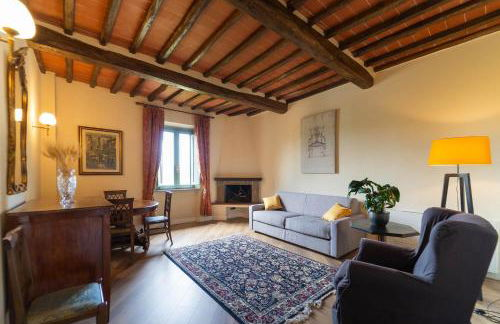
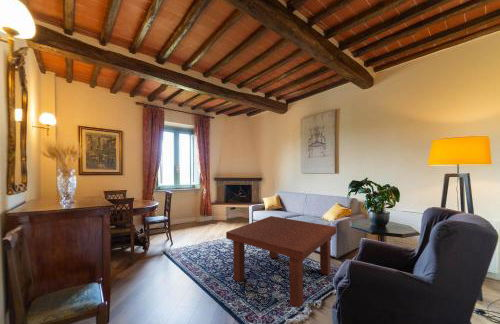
+ coffee table [225,215,337,309]
